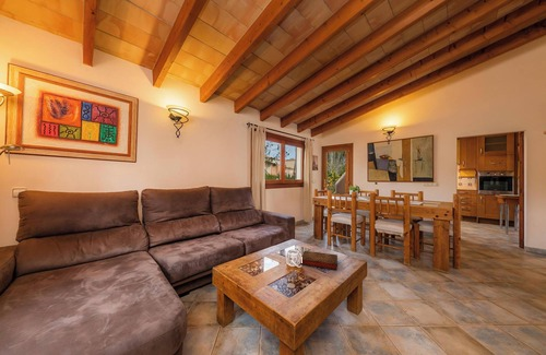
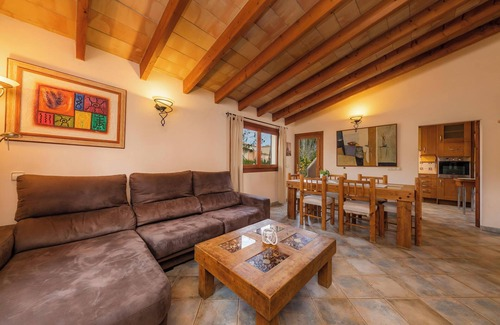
- book [299,250,339,271]
